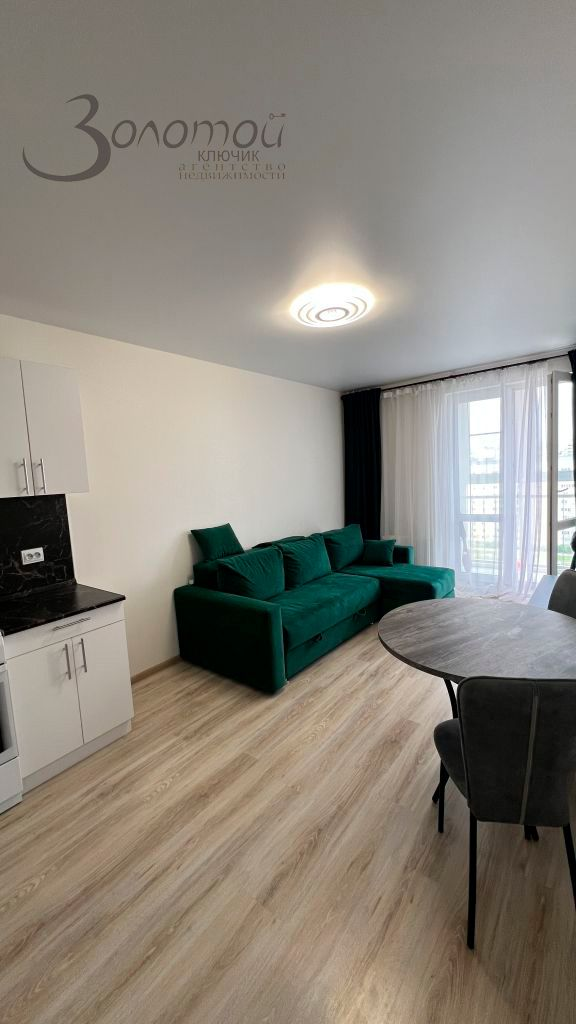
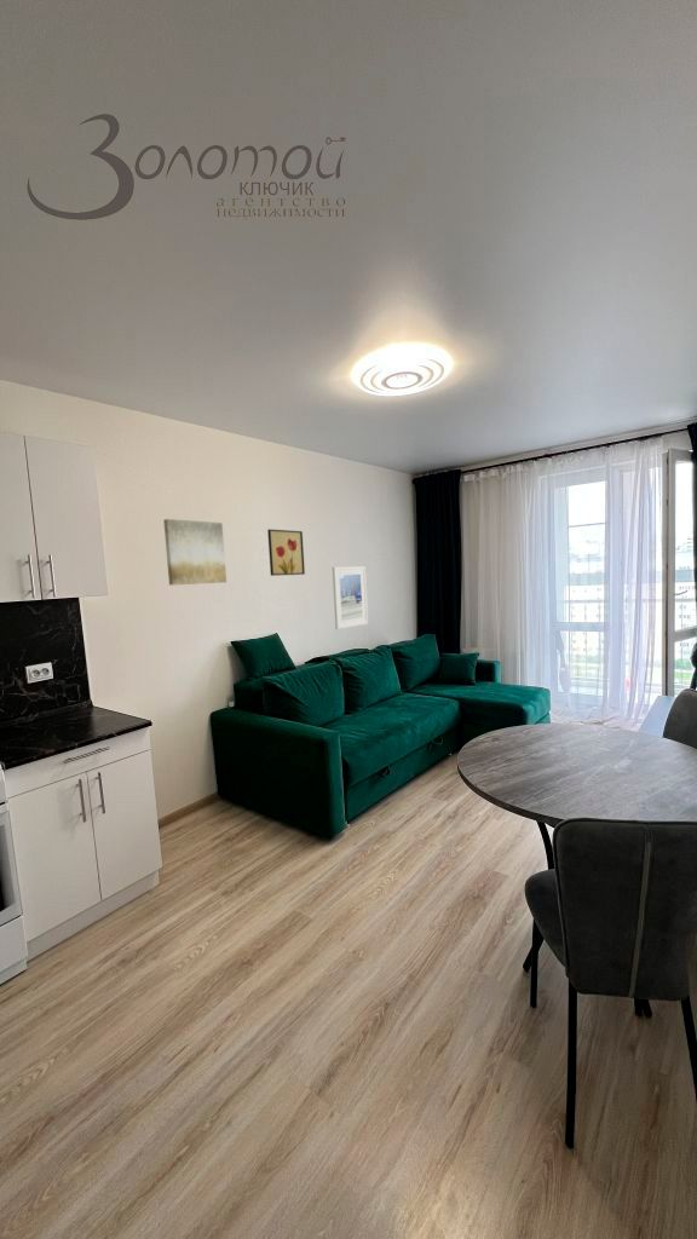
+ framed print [332,565,369,630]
+ wall art [162,518,227,587]
+ wall art [266,528,306,577]
